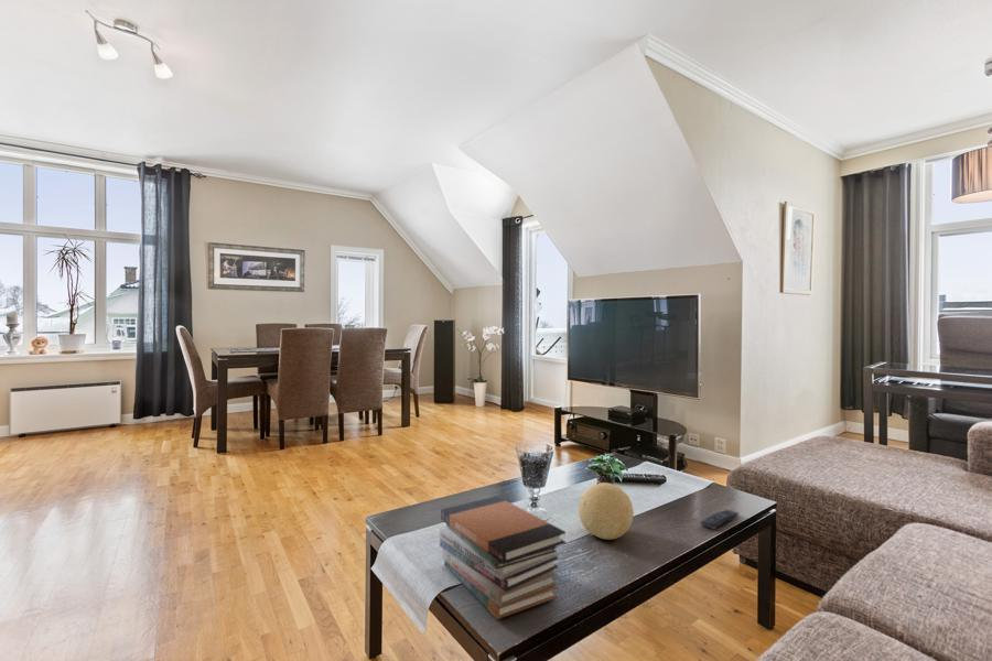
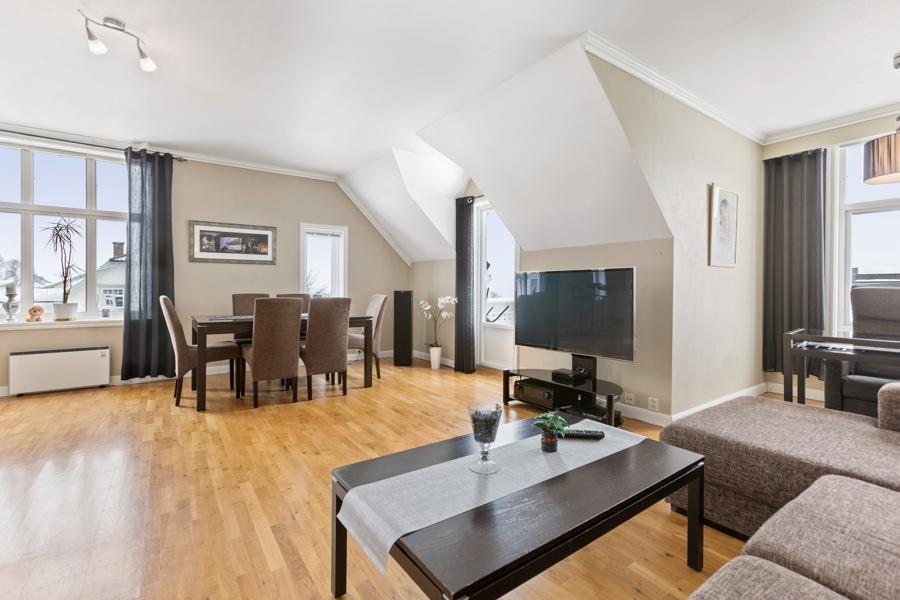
- remote control [700,509,740,531]
- book stack [439,495,567,620]
- decorative ball [578,481,635,541]
